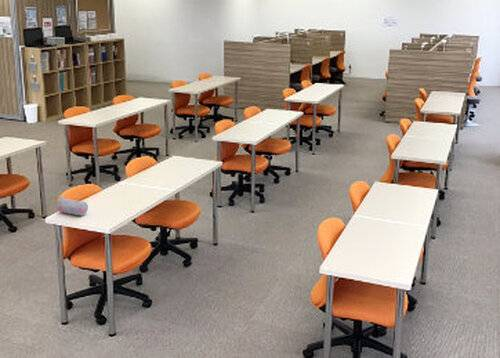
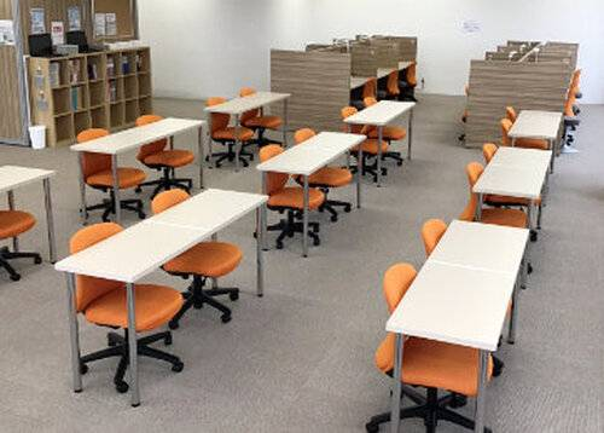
- pencil case [55,196,89,217]
